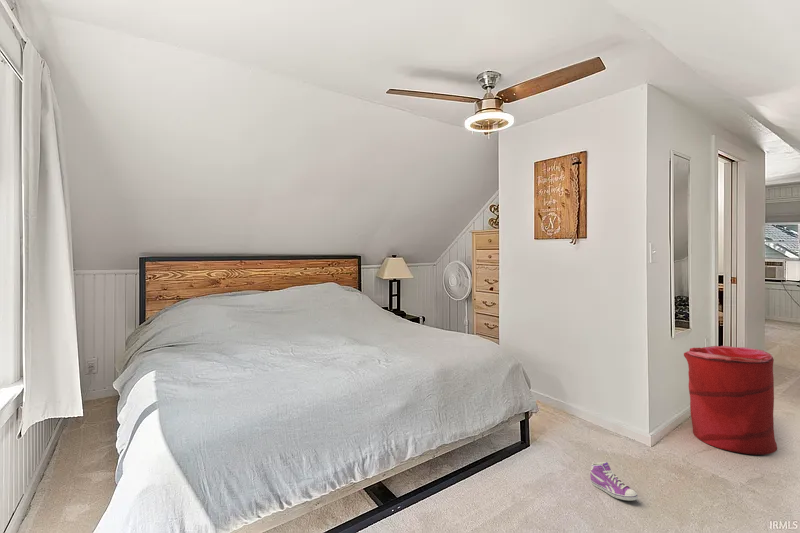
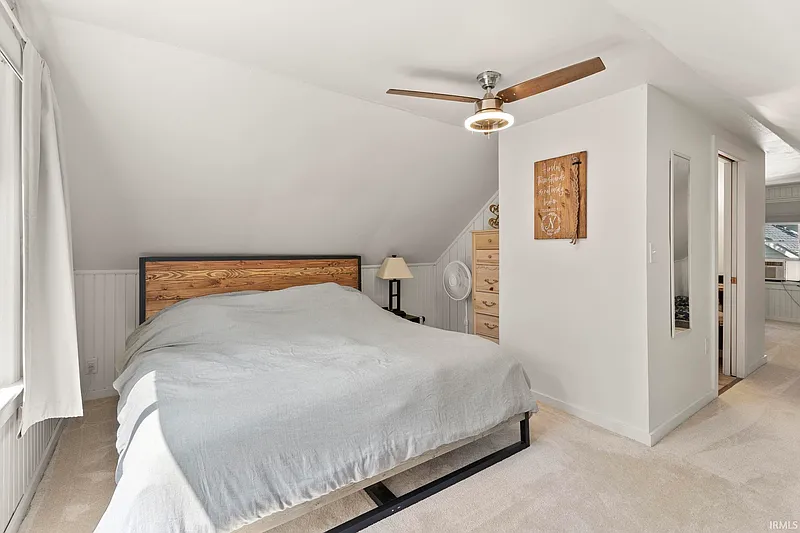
- laundry hamper [683,345,778,456]
- sneaker [589,461,639,502]
